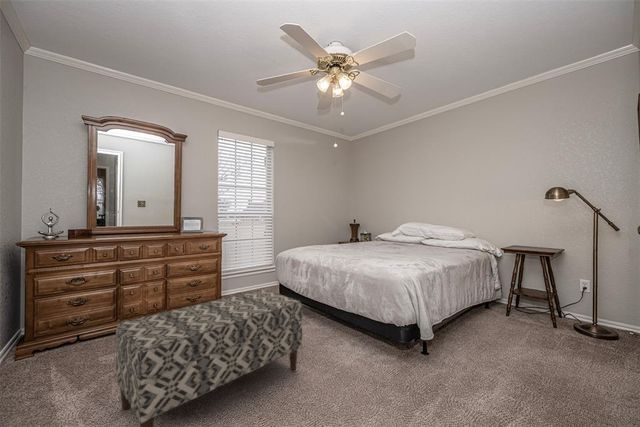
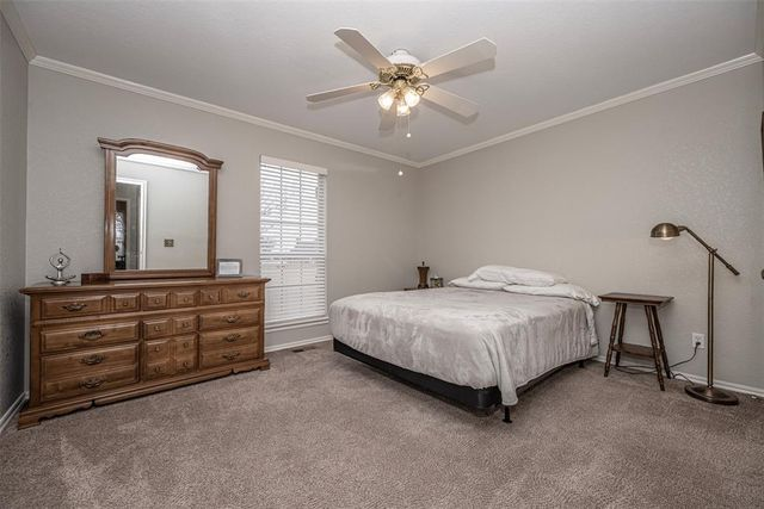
- bench [114,288,303,427]
